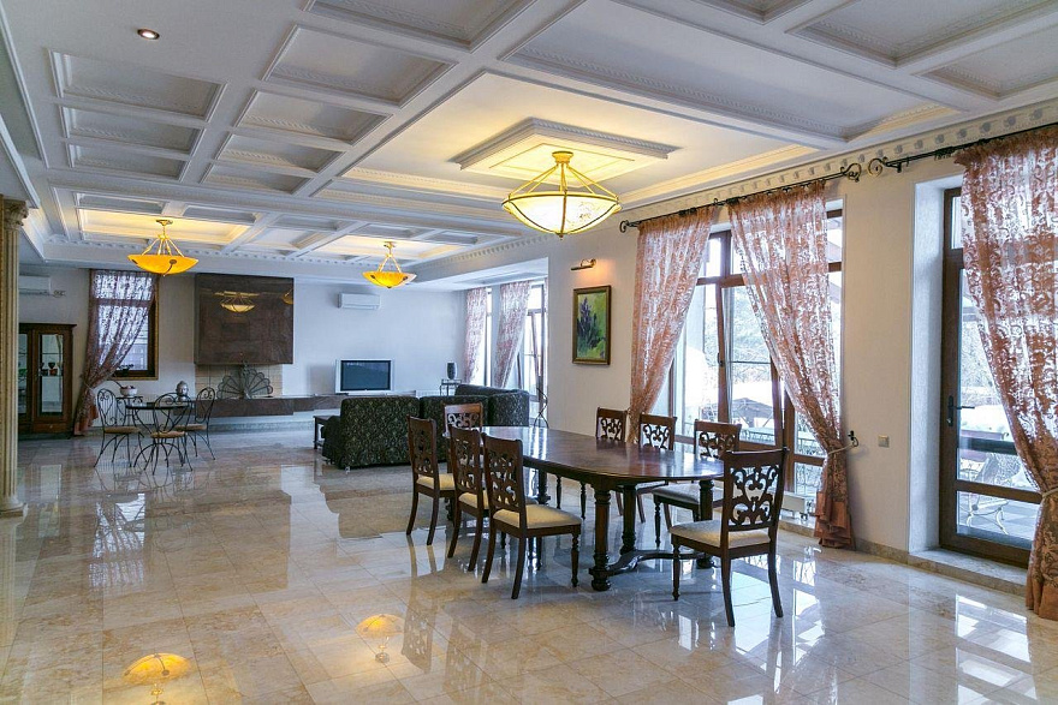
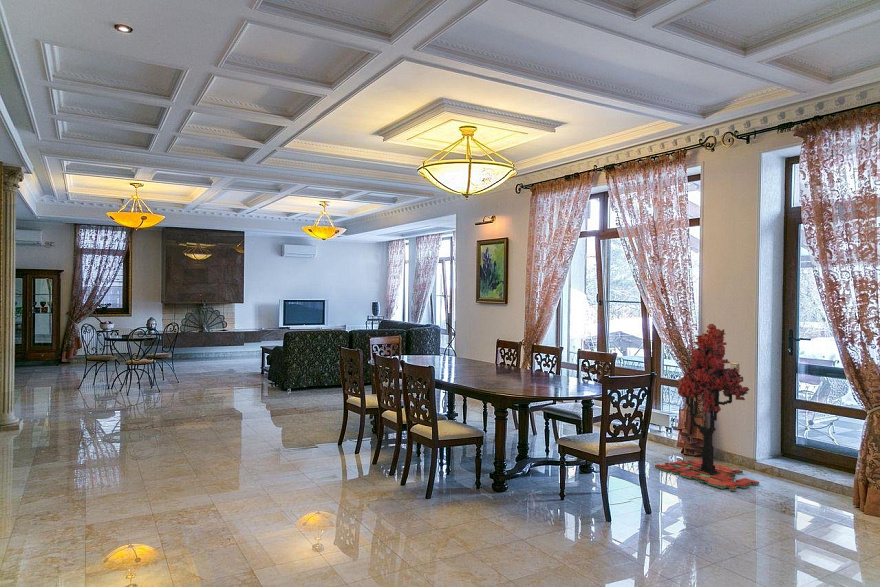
+ tree [654,323,760,492]
